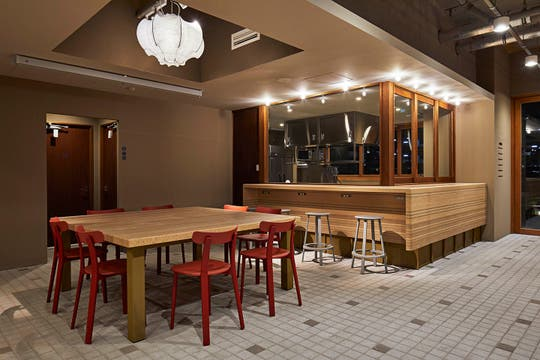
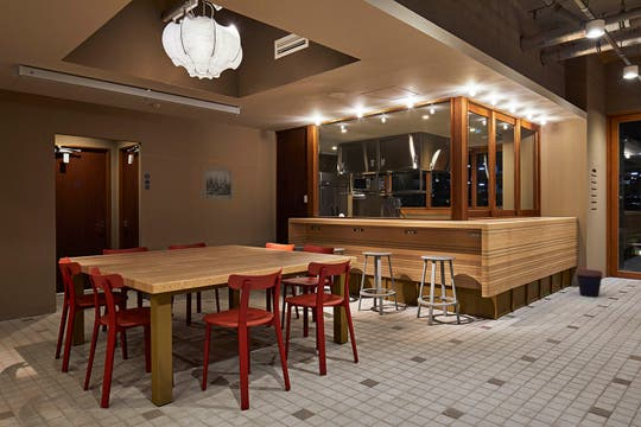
+ coffee cup [575,268,604,298]
+ wall art [203,167,233,200]
